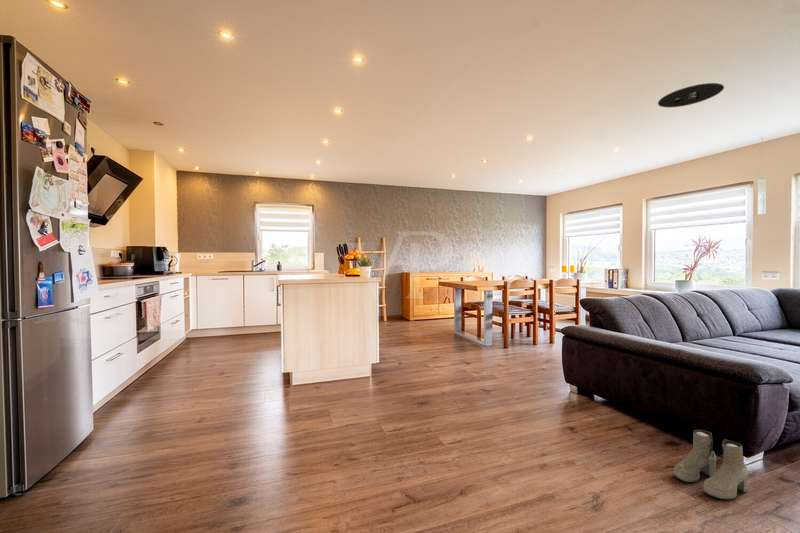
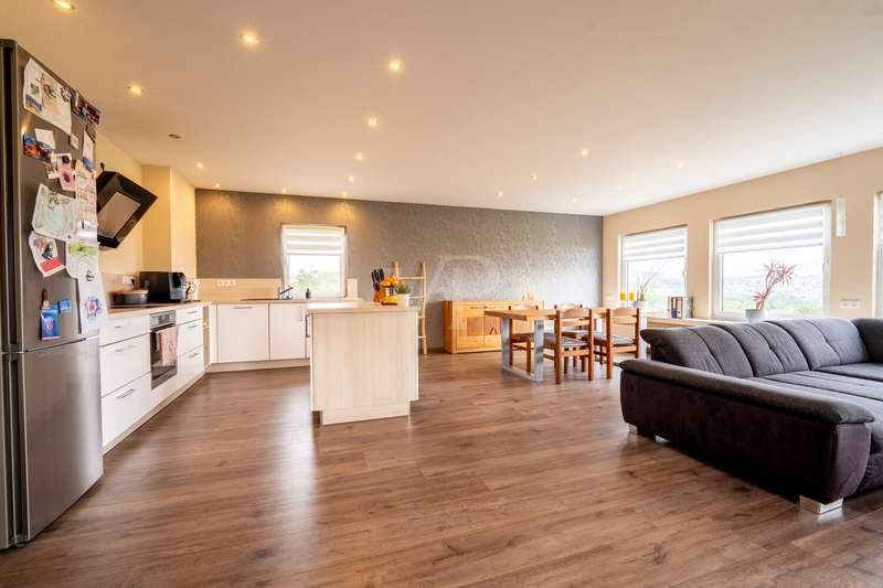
- ceiling light [657,82,725,108]
- boots [673,429,749,501]
